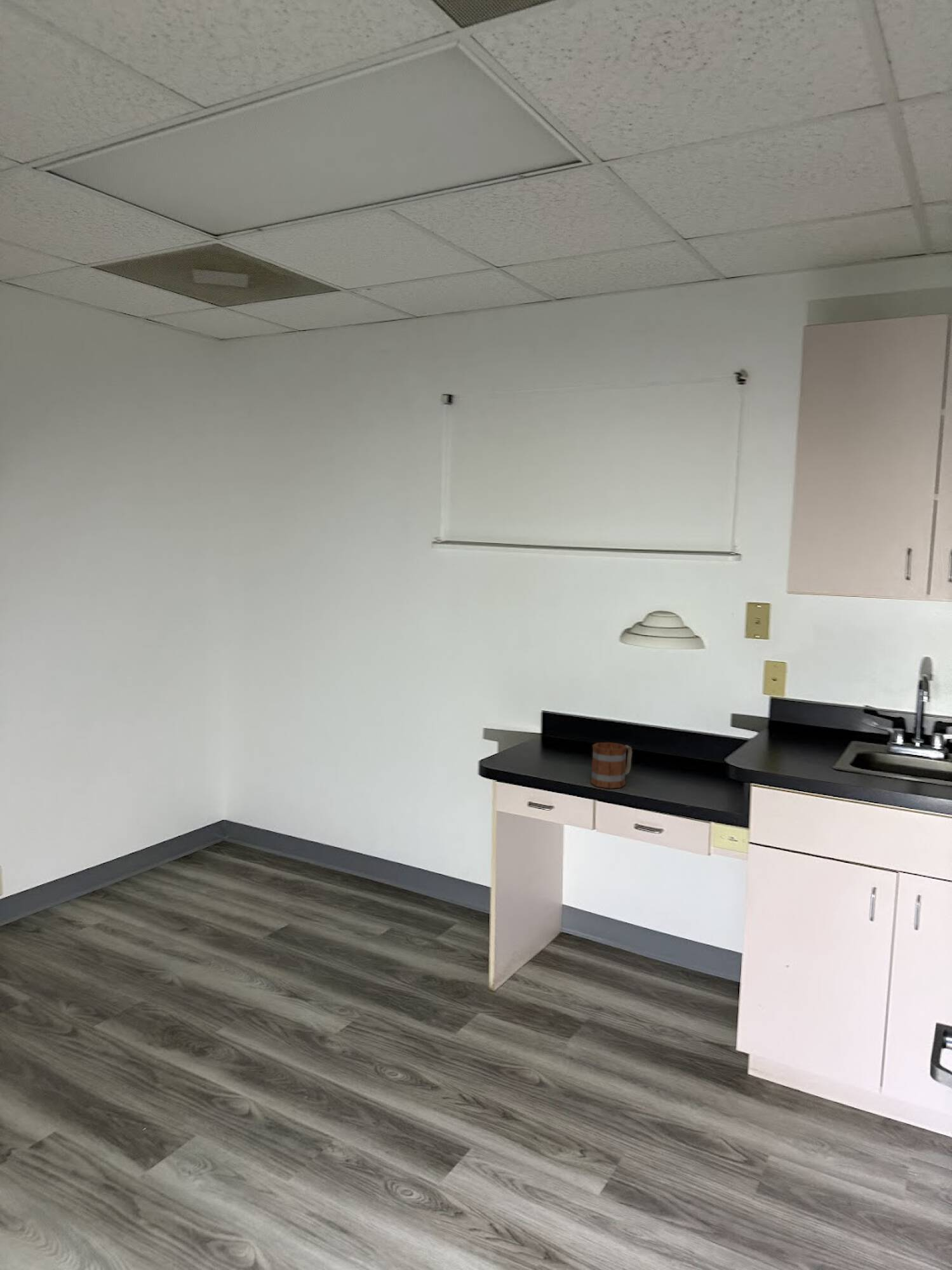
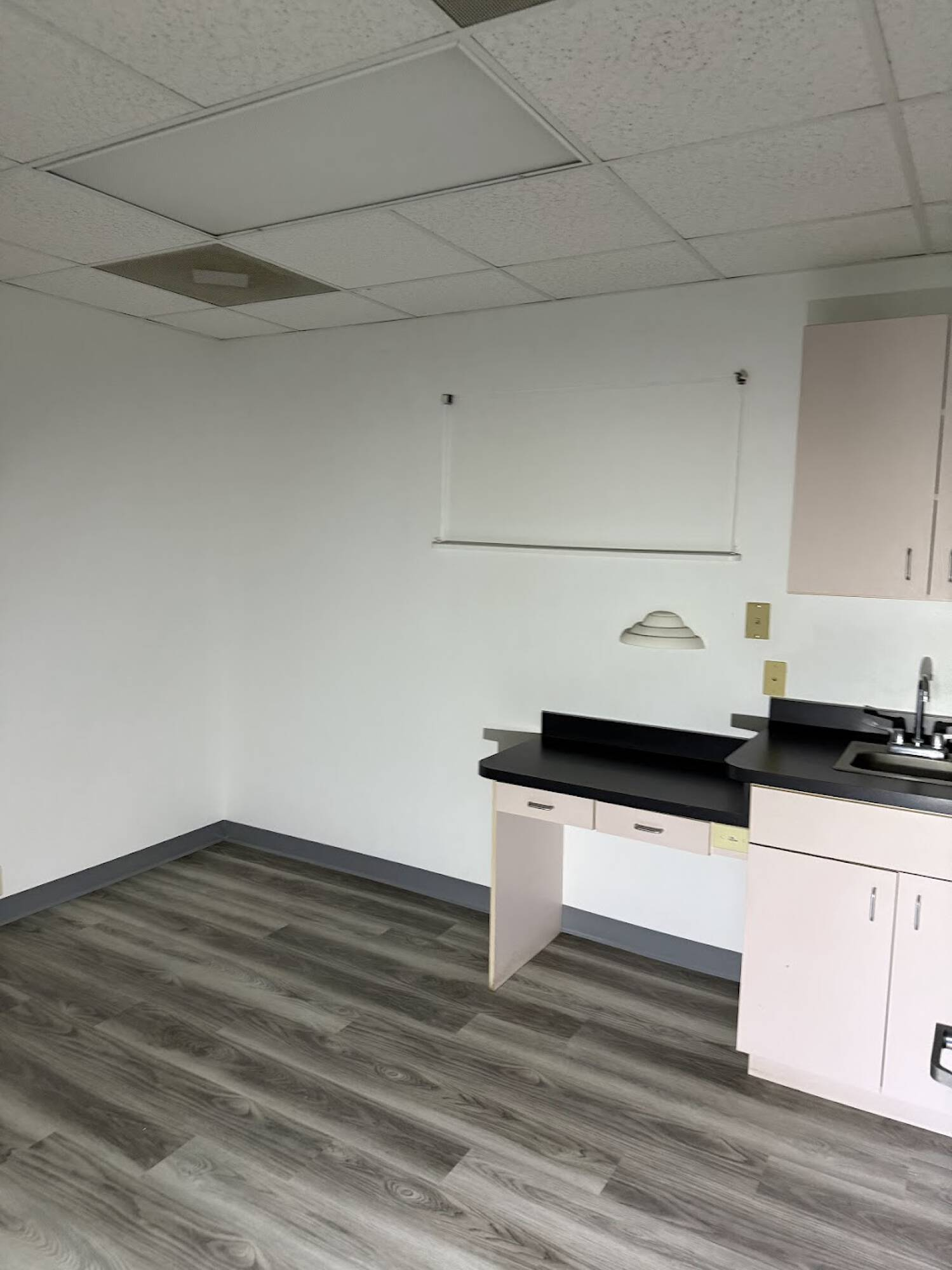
- mug [590,742,633,789]
